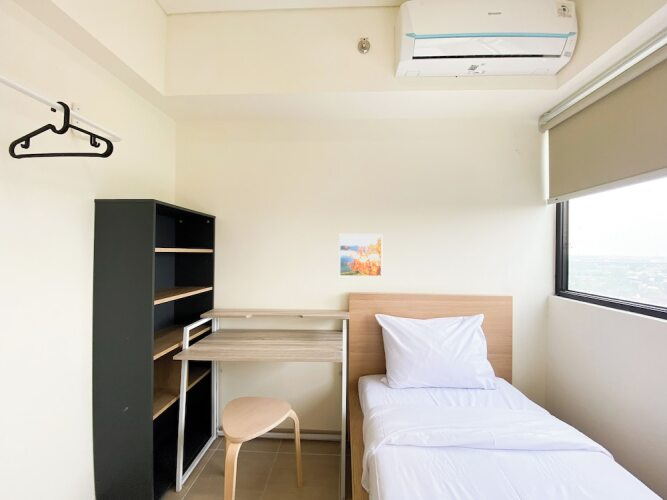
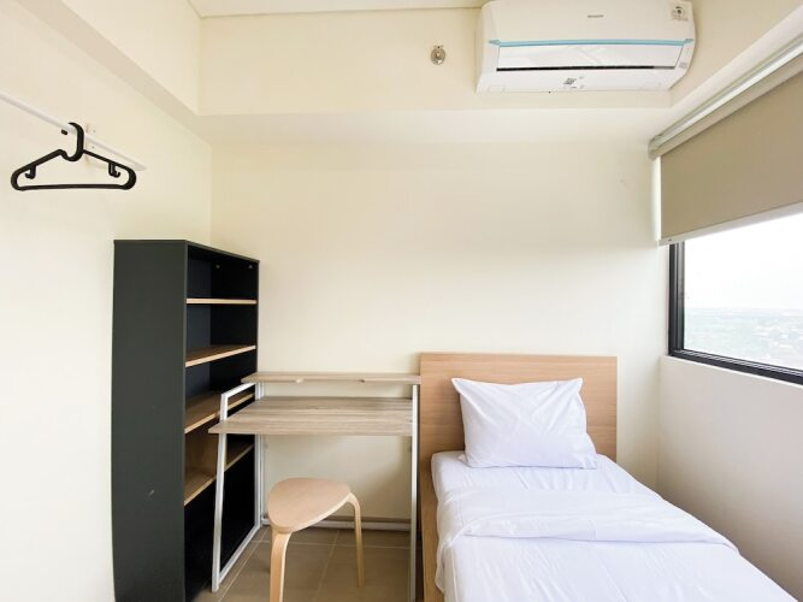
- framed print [338,233,383,278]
